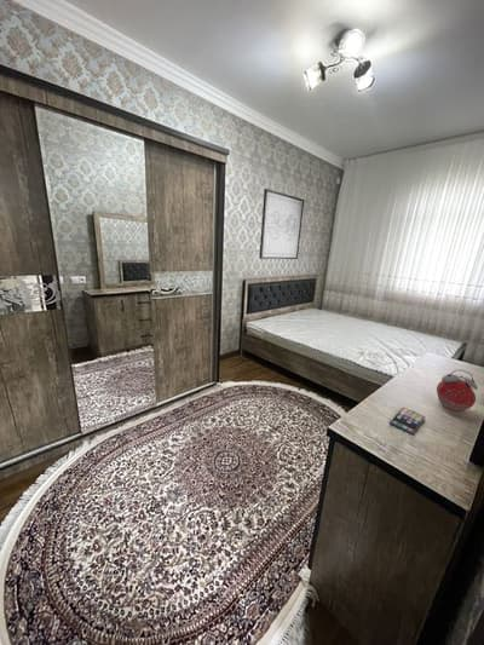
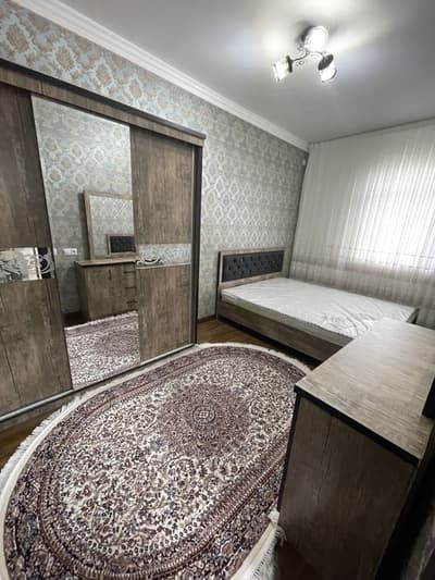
- smartphone [388,407,426,436]
- alarm clock [436,369,479,411]
- wall art [258,188,305,260]
